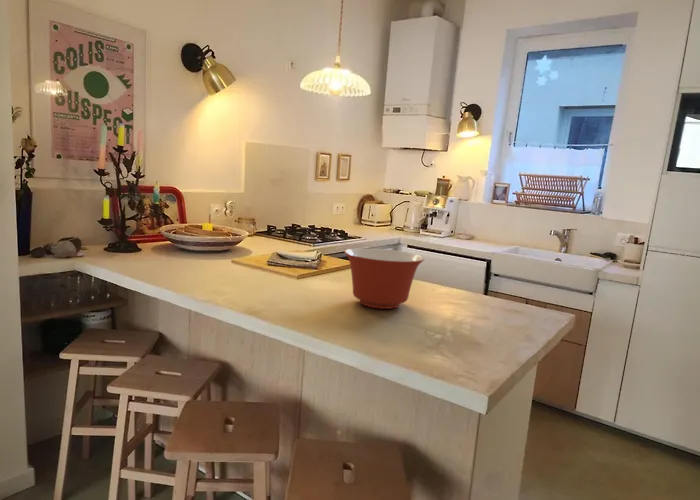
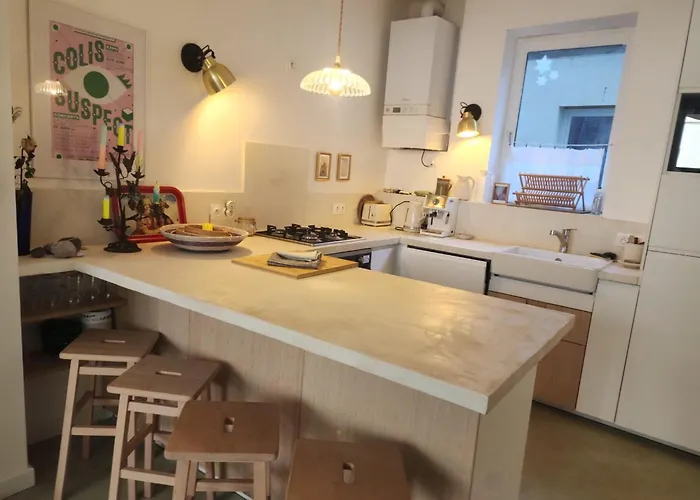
- mixing bowl [344,247,425,310]
